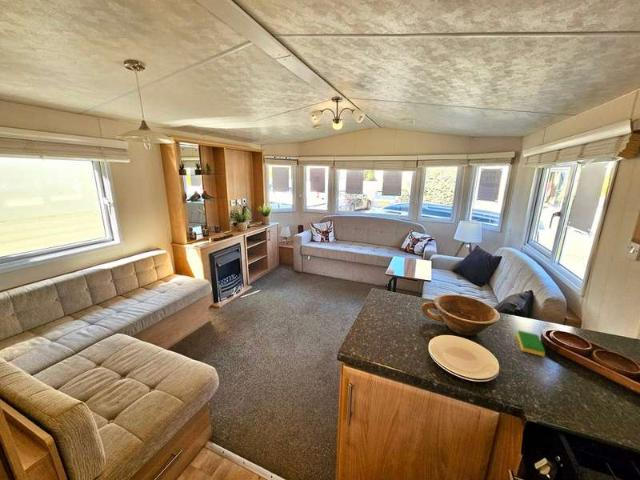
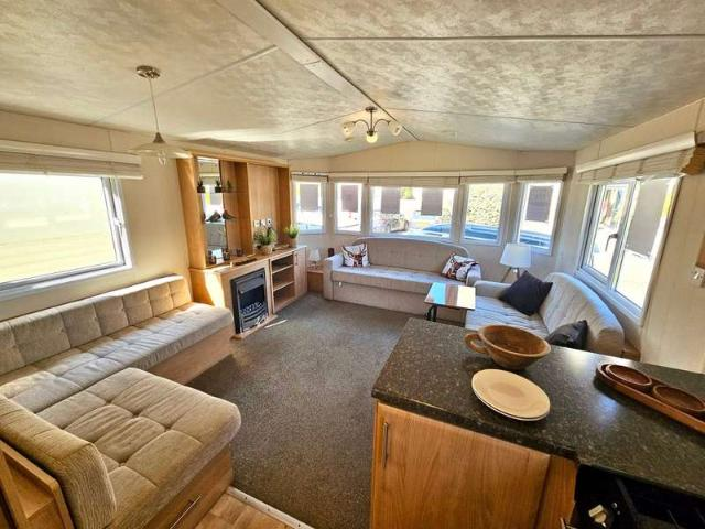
- dish sponge [516,329,546,357]
